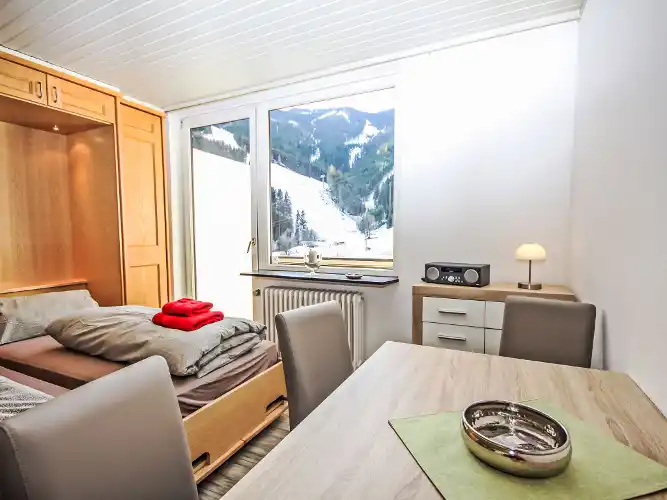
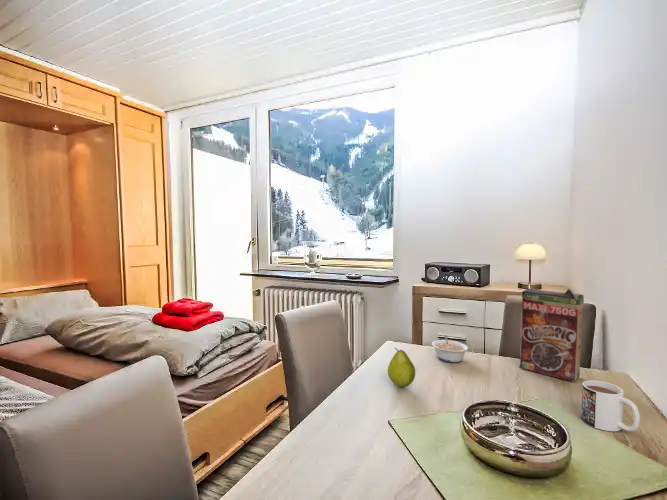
+ mug [580,379,641,432]
+ legume [431,334,469,363]
+ fruit [387,347,416,389]
+ cereal box [518,287,585,383]
